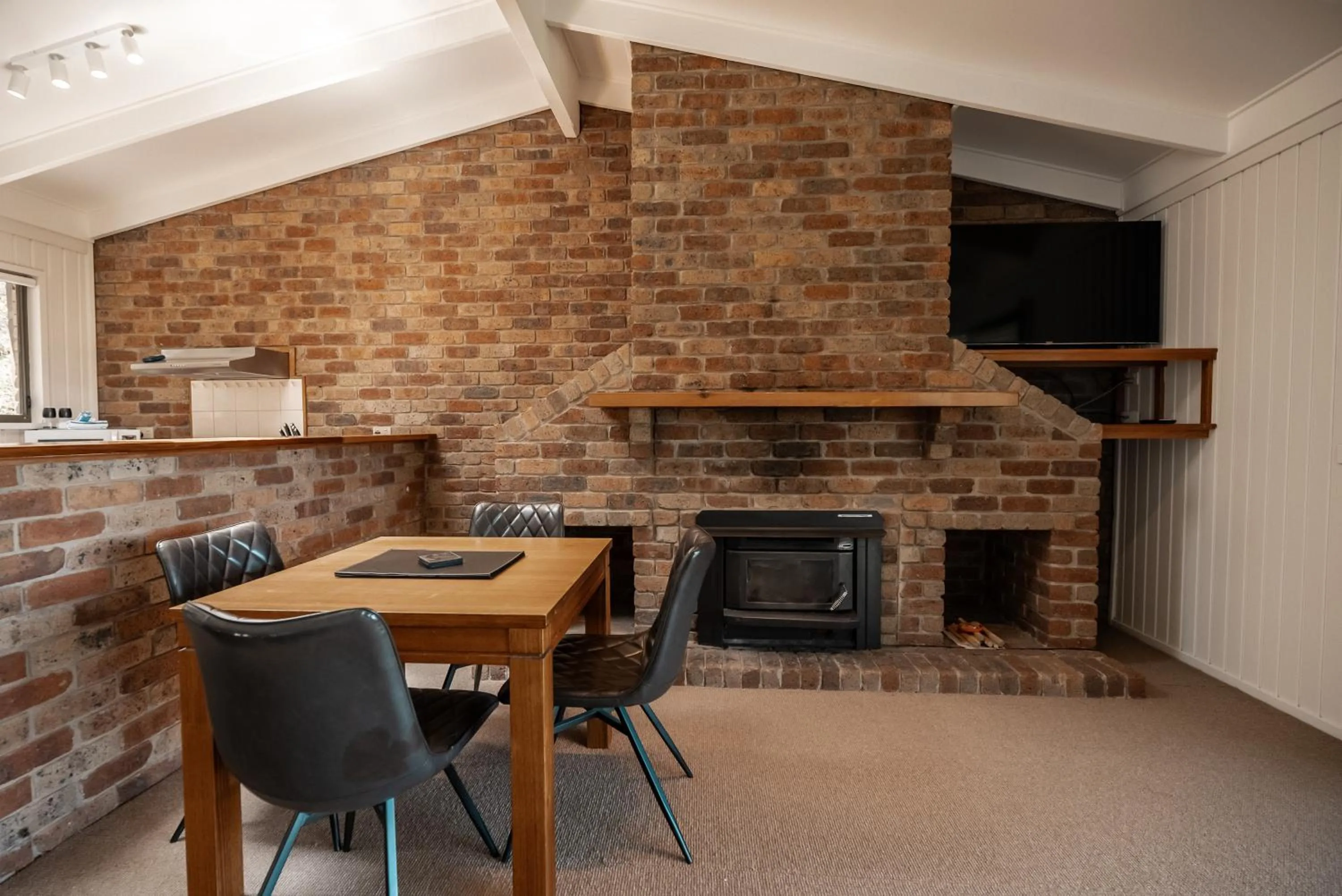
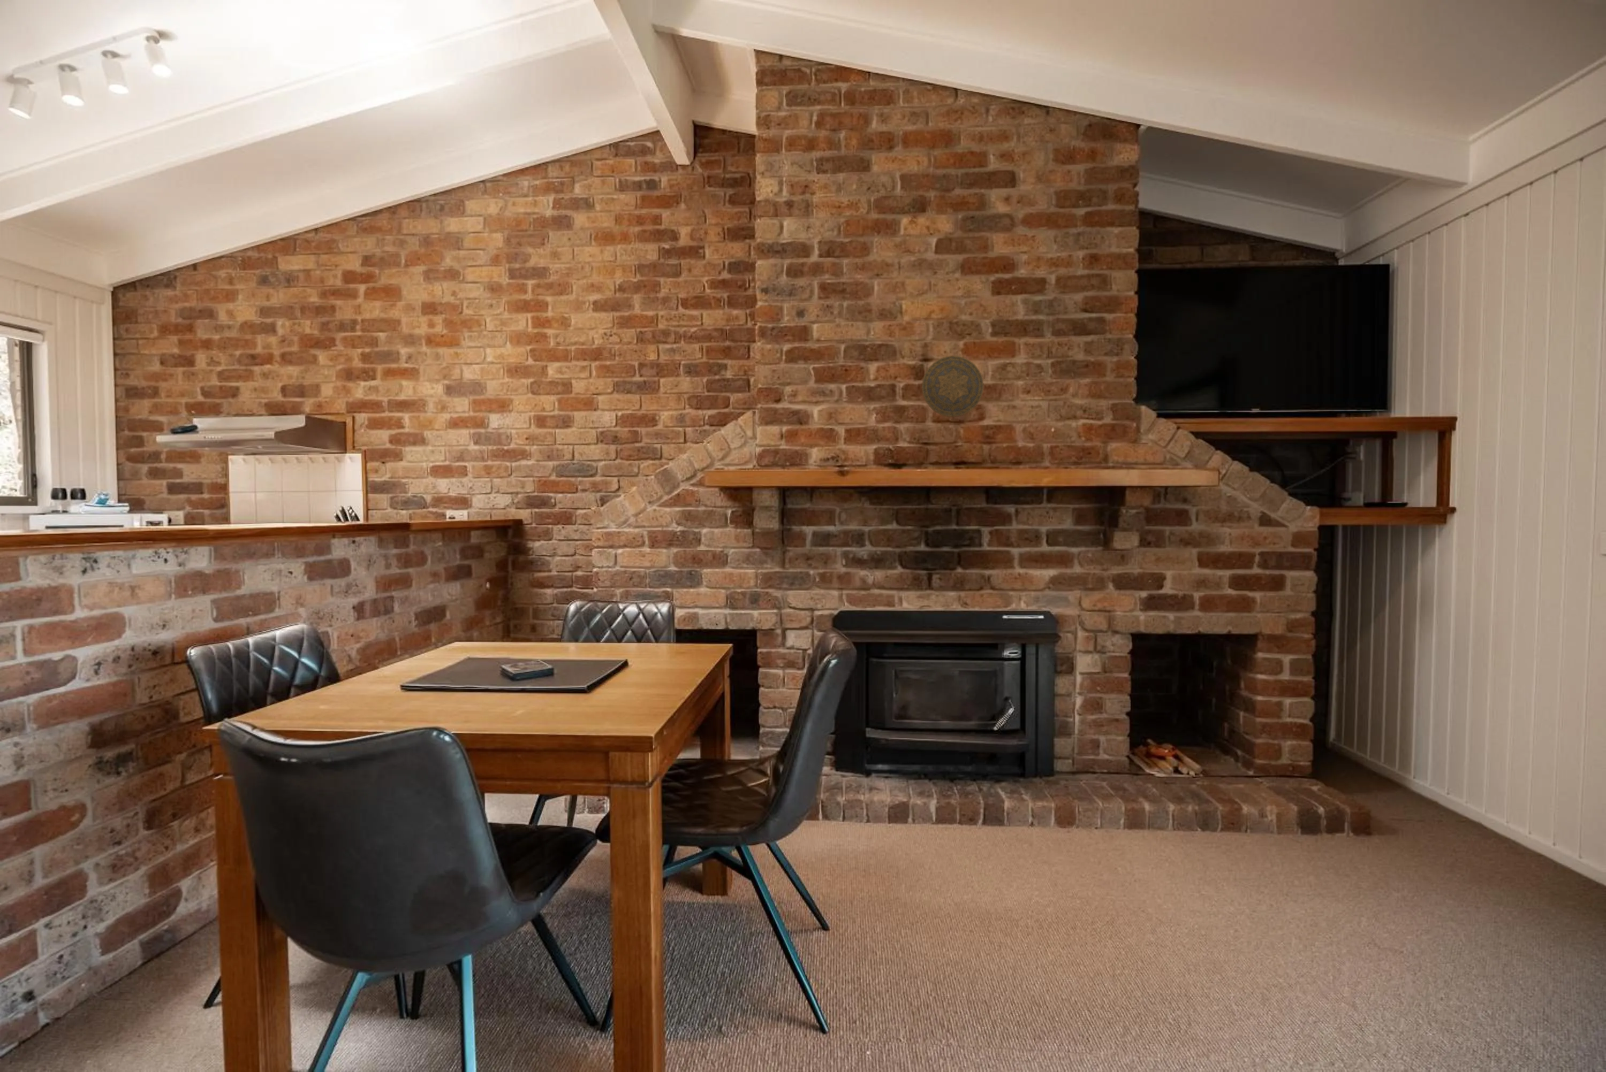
+ decorative plate [921,355,984,418]
